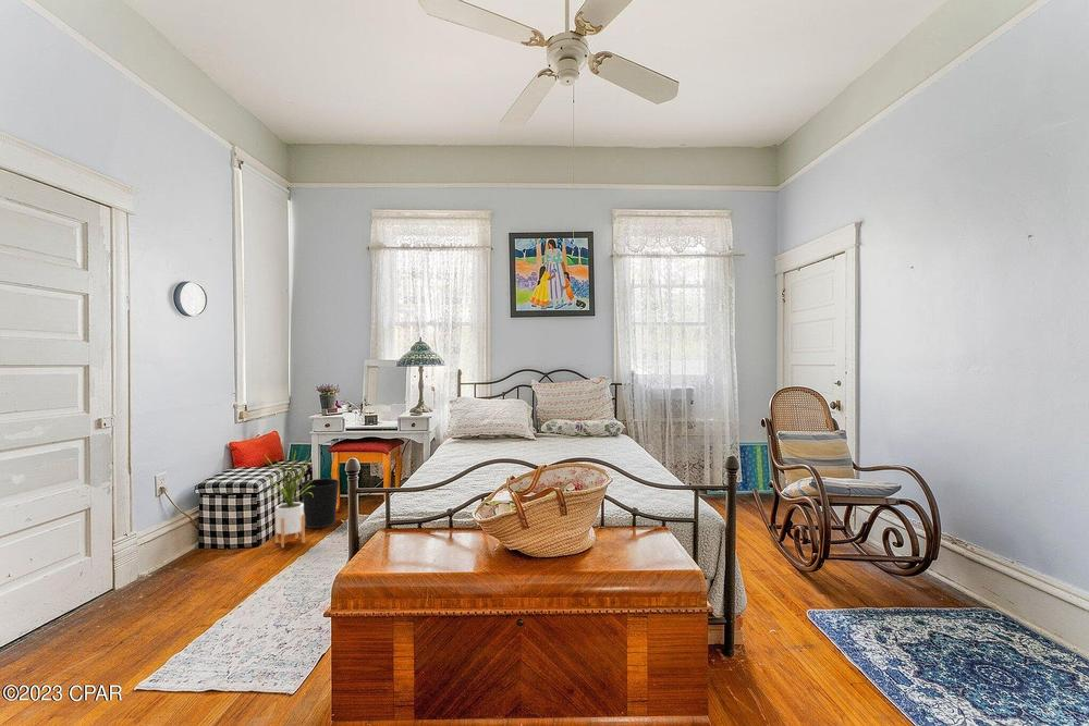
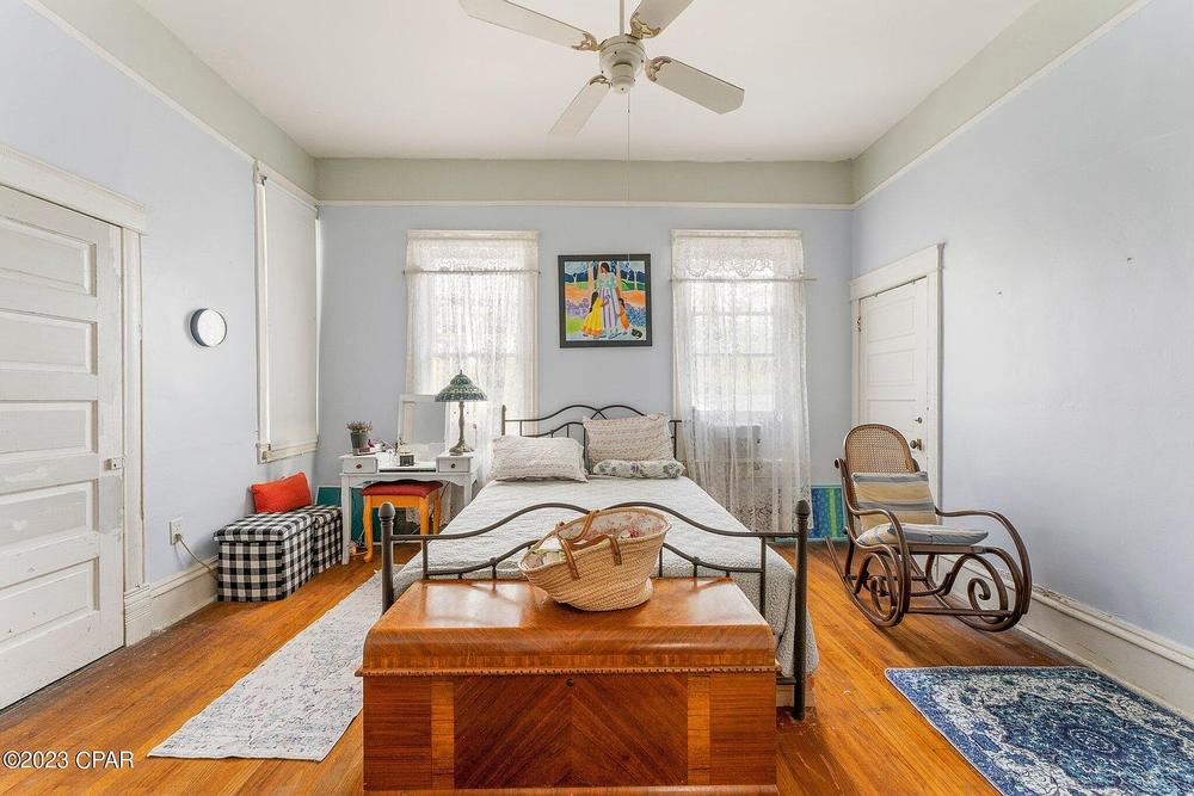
- house plant [261,441,320,549]
- wastebasket [299,478,340,529]
